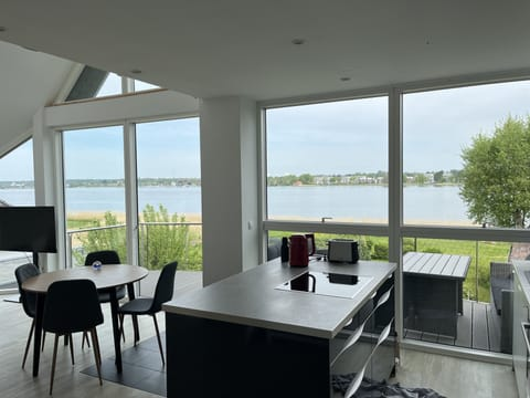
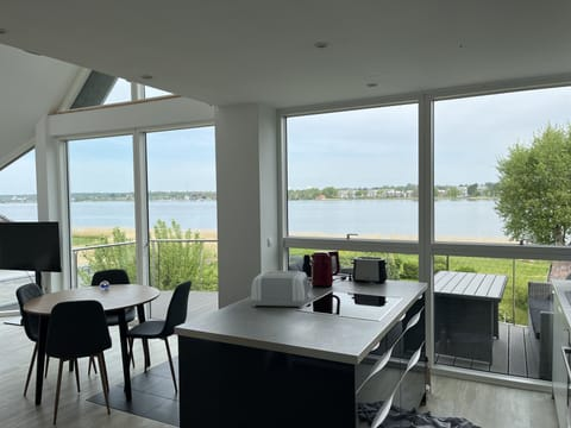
+ toaster [250,270,313,309]
